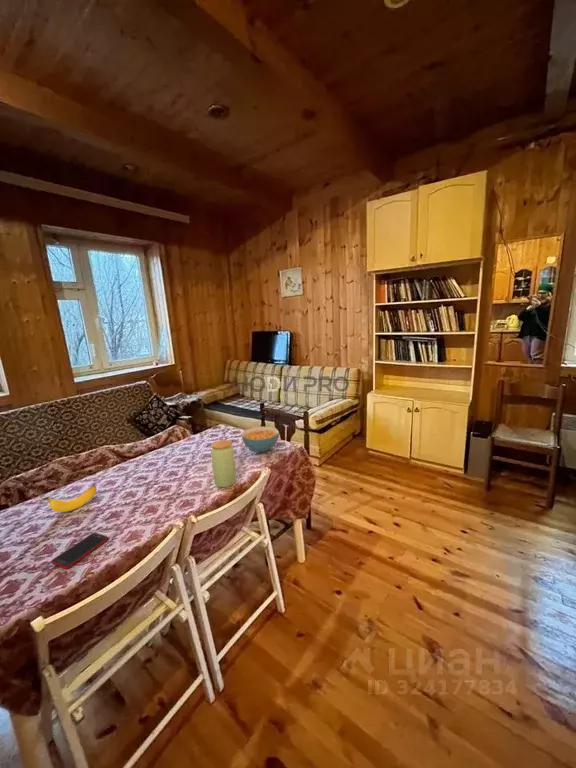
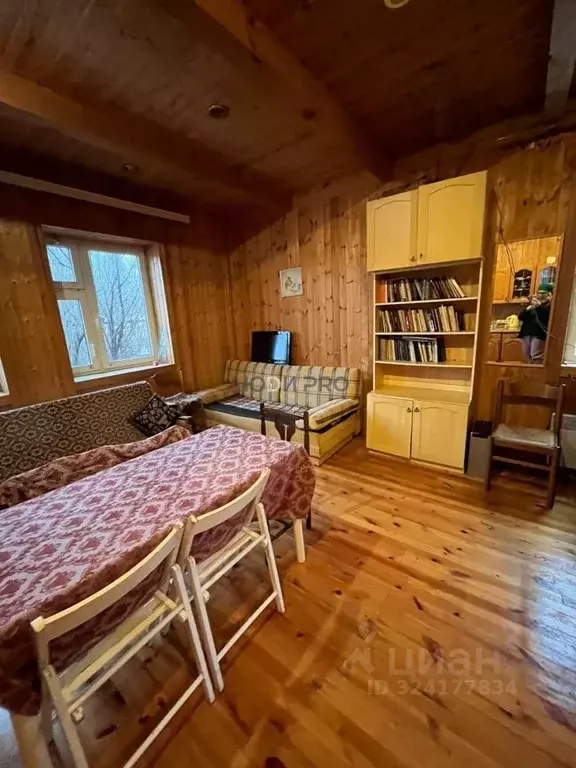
- banana [41,484,97,513]
- cell phone [51,532,109,570]
- jar [210,439,237,488]
- cereal bowl [241,426,280,453]
